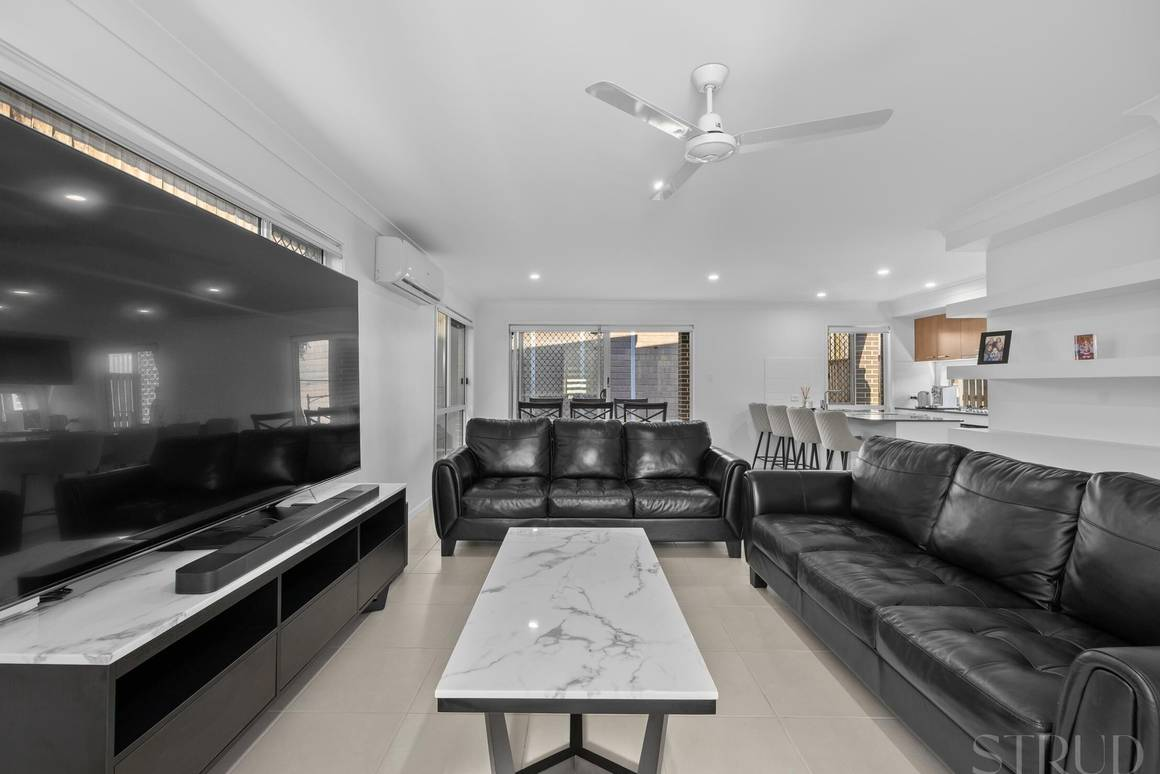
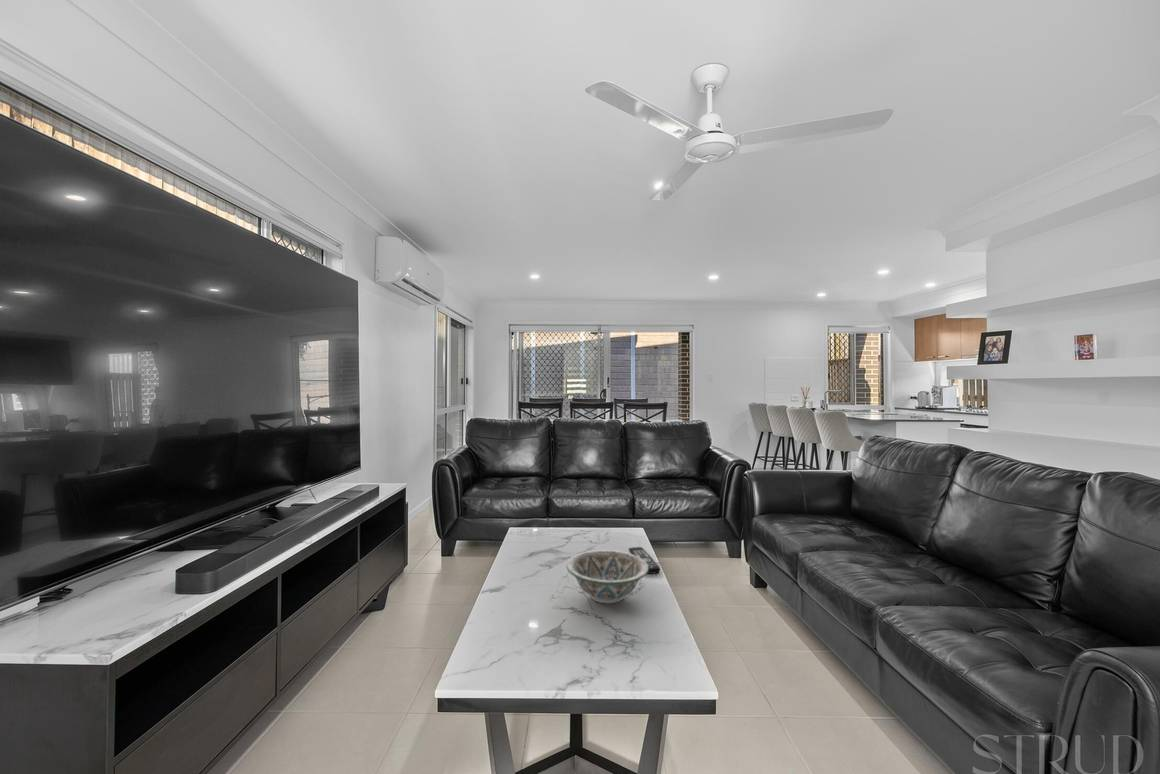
+ decorative bowl [566,549,648,604]
+ remote control [628,546,661,575]
